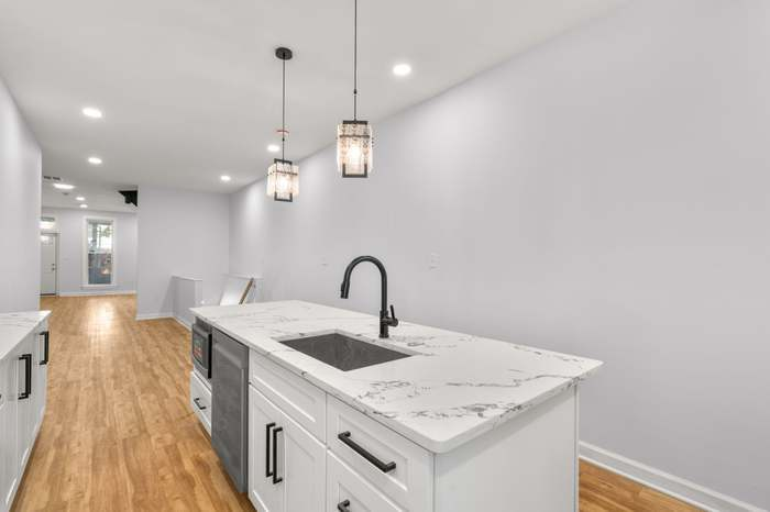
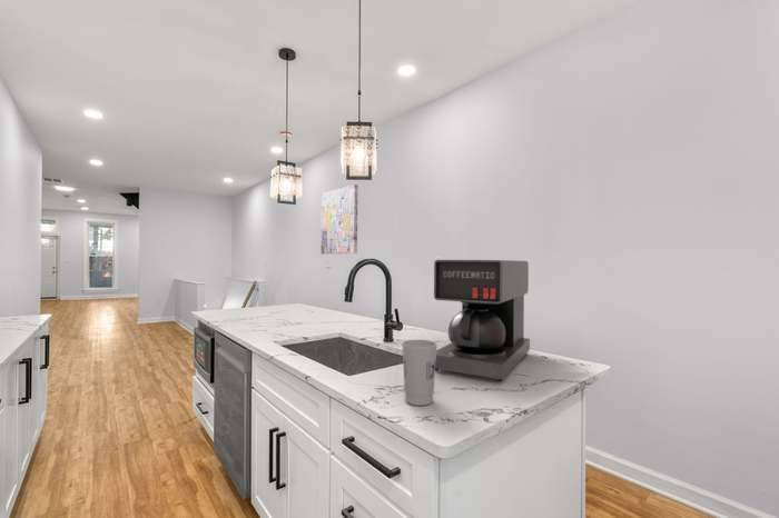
+ cup [401,339,438,407]
+ wall art [321,183,359,255]
+ coffee maker [433,259,531,382]
